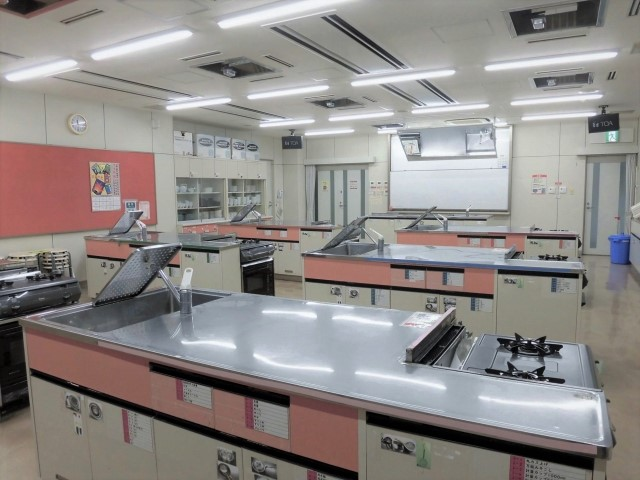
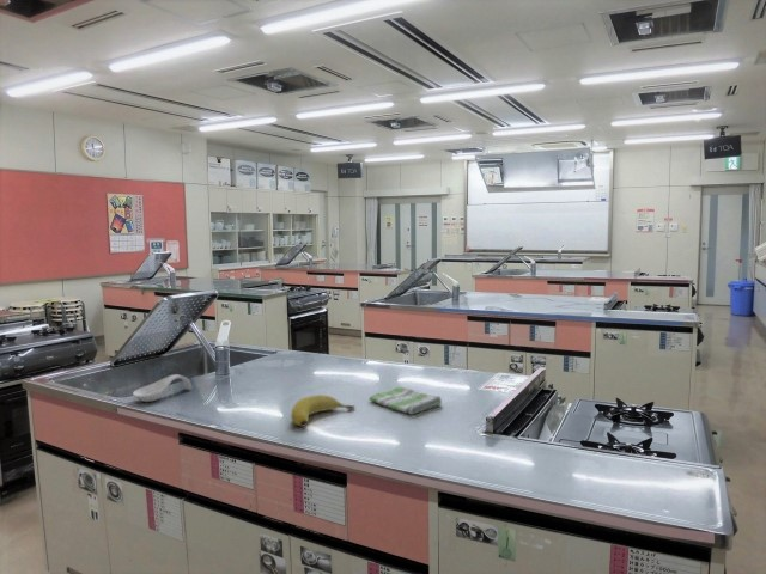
+ dish towel [369,386,443,415]
+ banana [290,393,357,428]
+ spoon rest [132,373,193,403]
